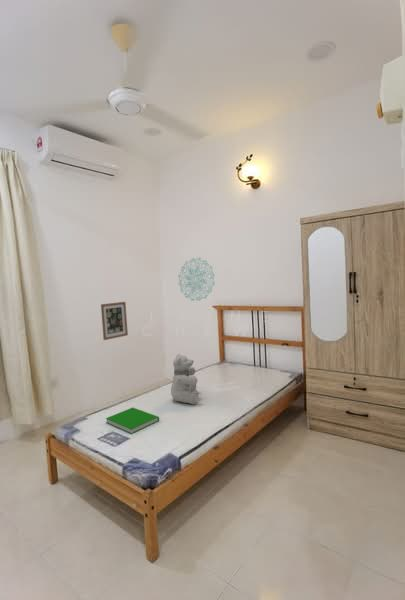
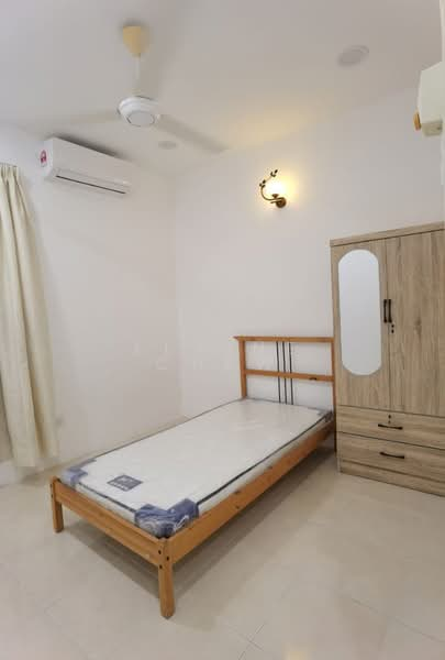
- wall art [100,301,129,341]
- book [105,406,160,435]
- teddy bear [170,353,199,405]
- wall decoration [177,256,216,302]
